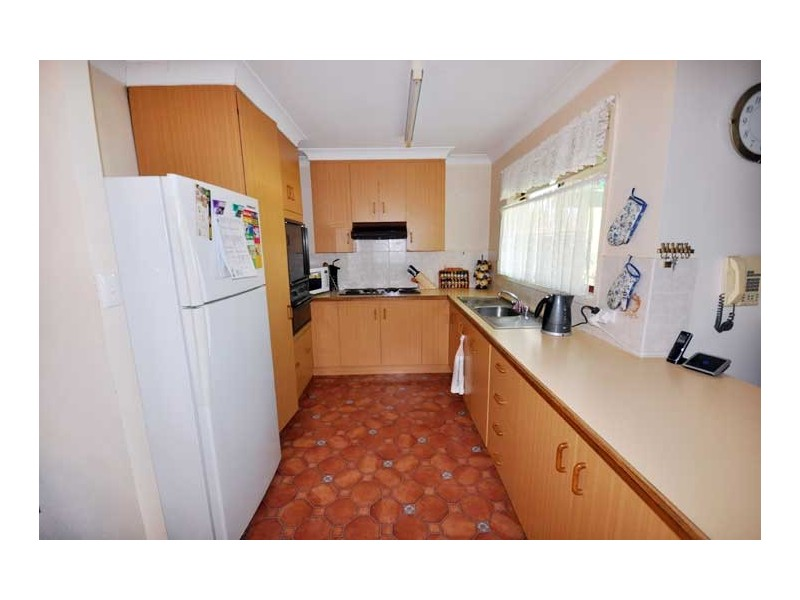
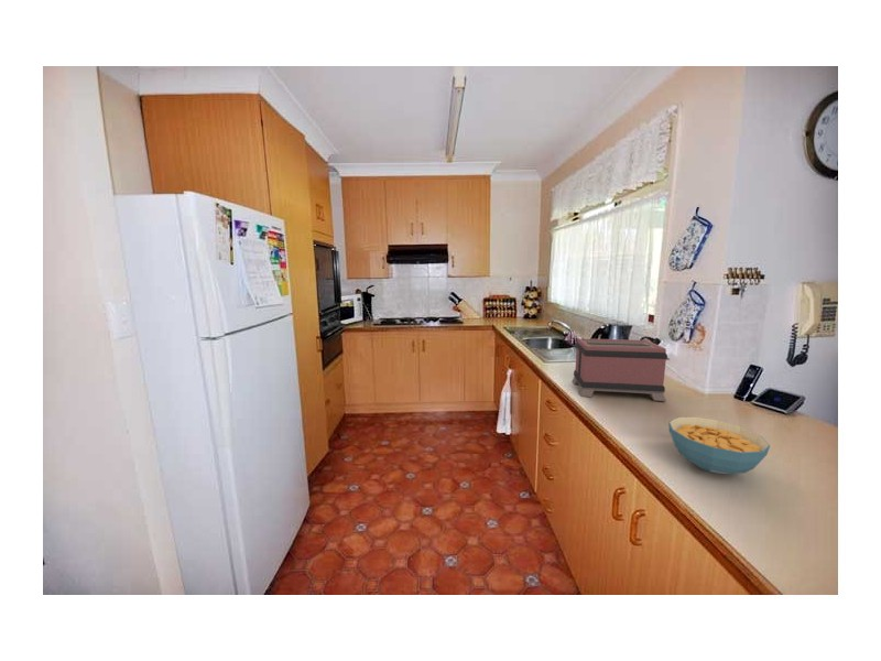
+ cereal bowl [667,415,771,475]
+ toaster [572,337,671,402]
